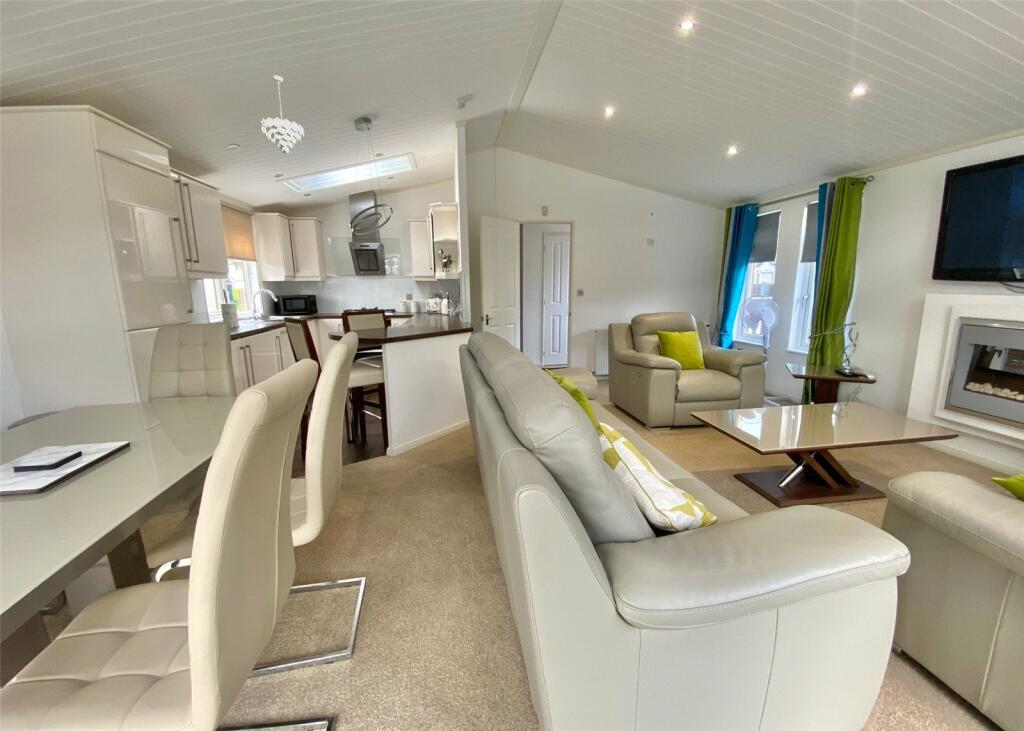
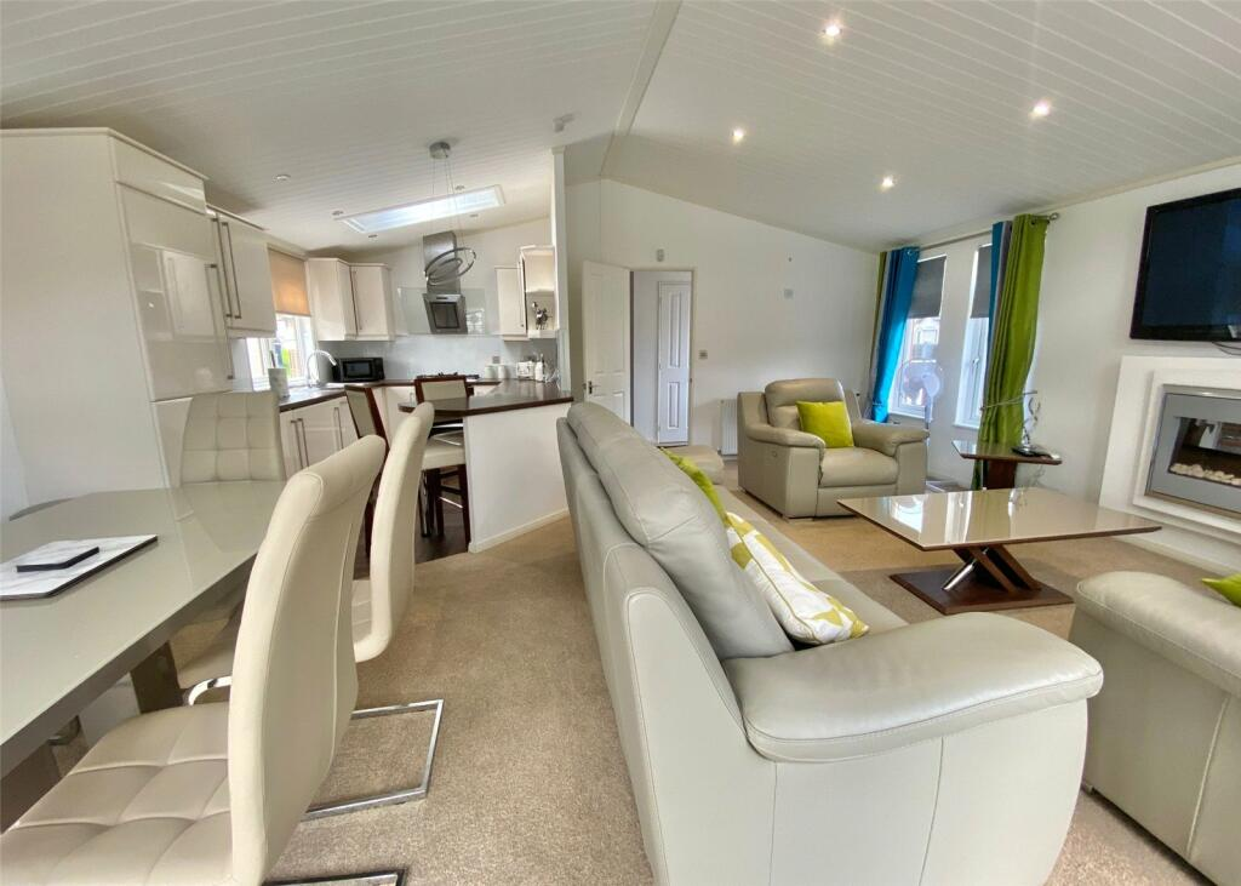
- pendant light [259,75,305,155]
